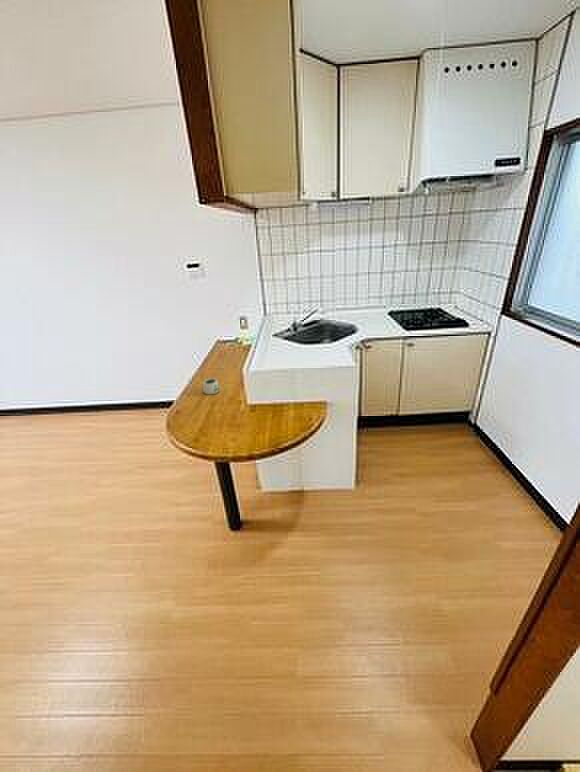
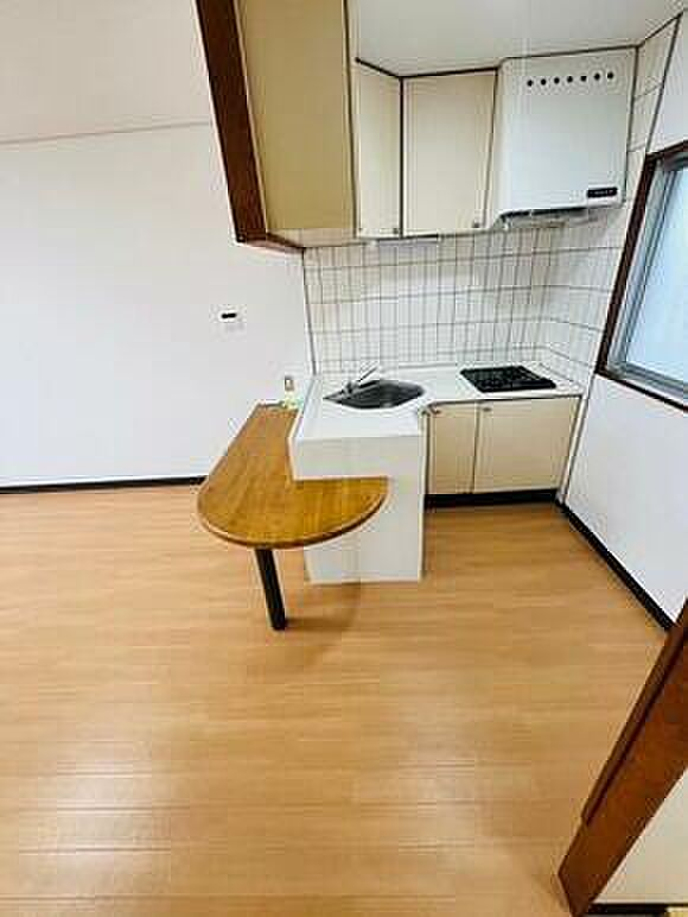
- mug [202,377,221,395]
